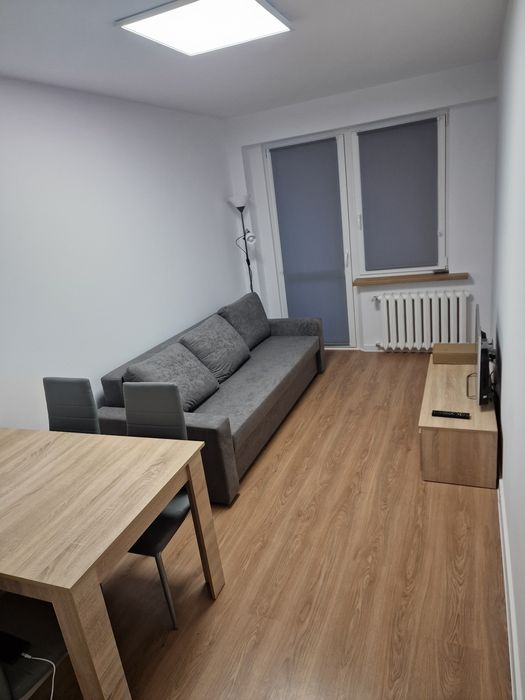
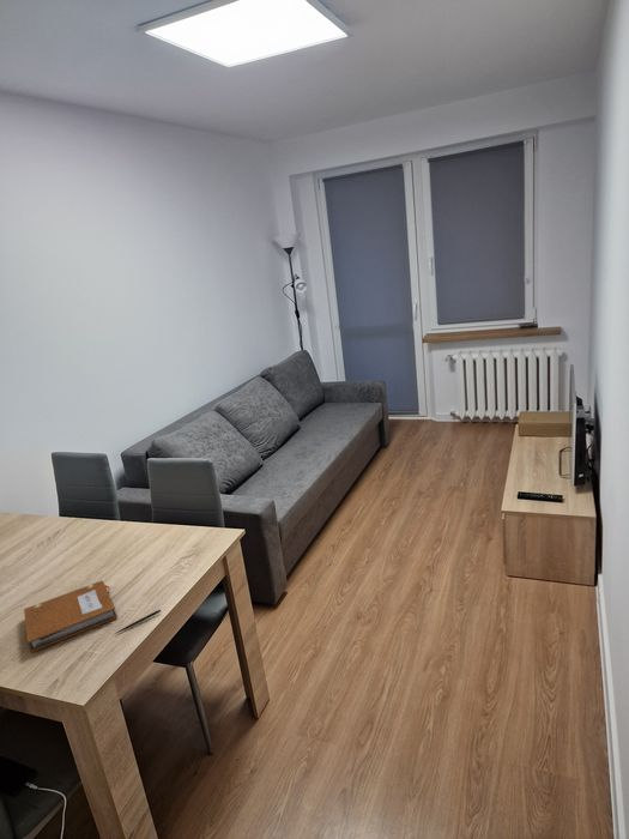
+ notebook [23,579,119,653]
+ pen [114,609,162,635]
